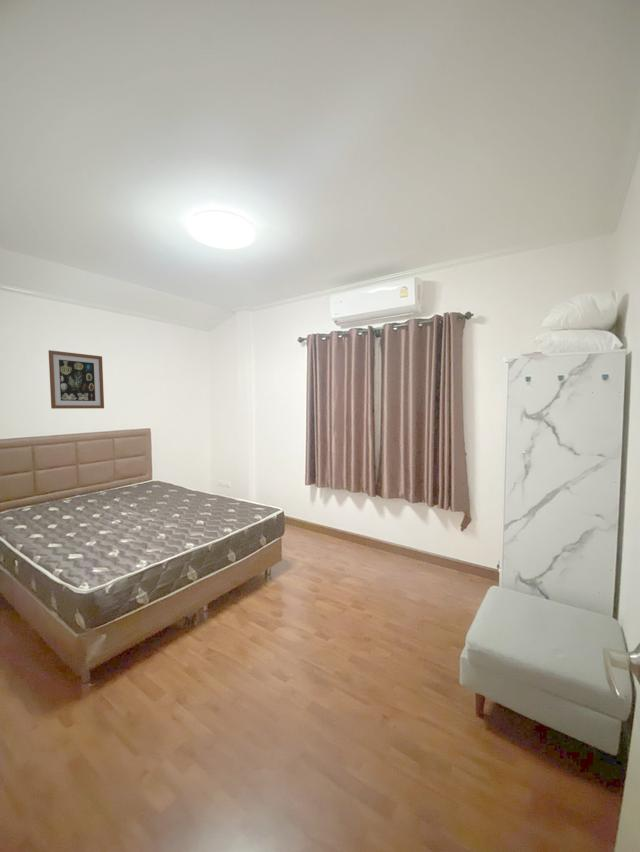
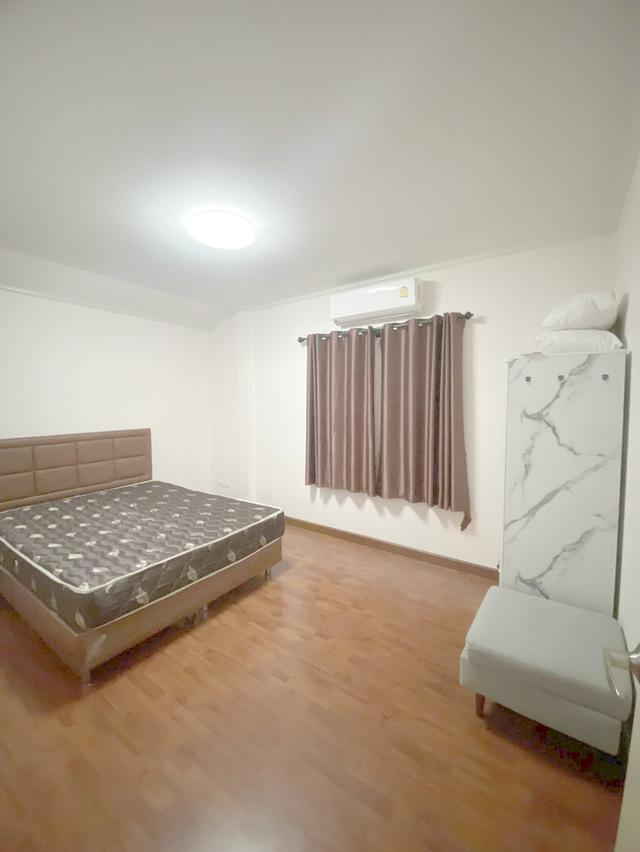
- wall art [48,349,105,410]
